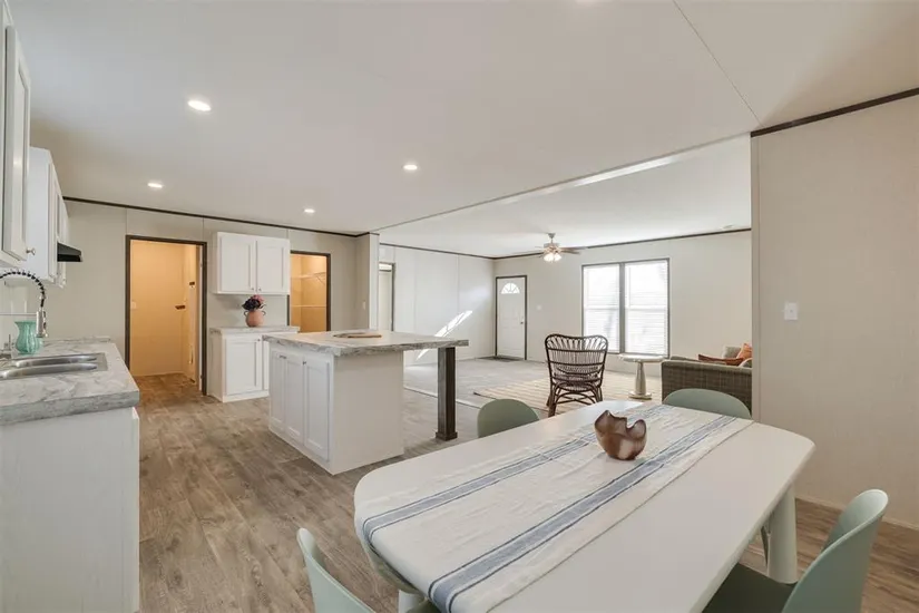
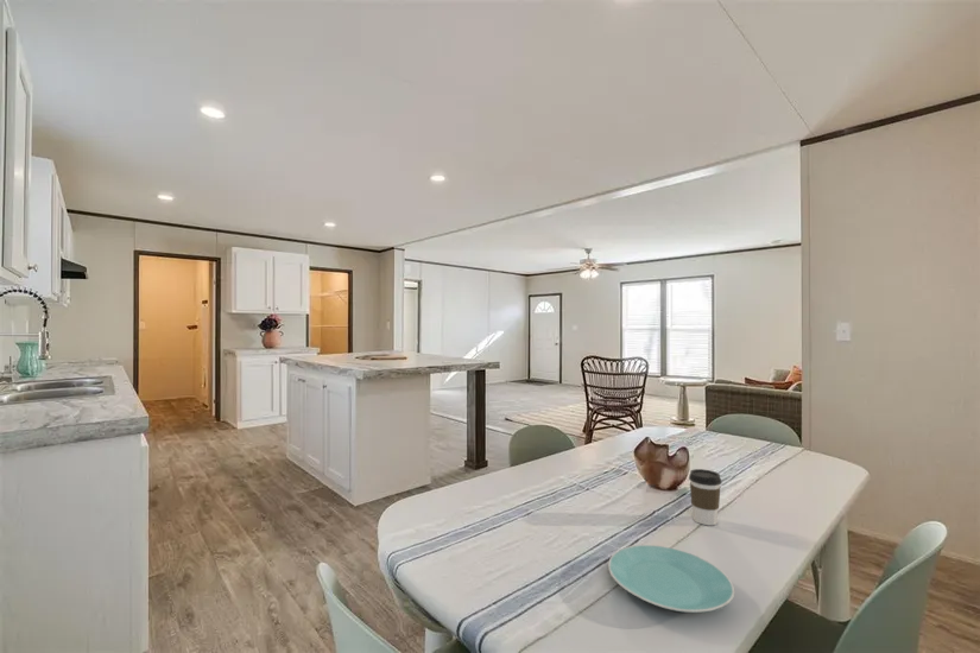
+ plate [607,544,735,614]
+ coffee cup [688,468,722,526]
